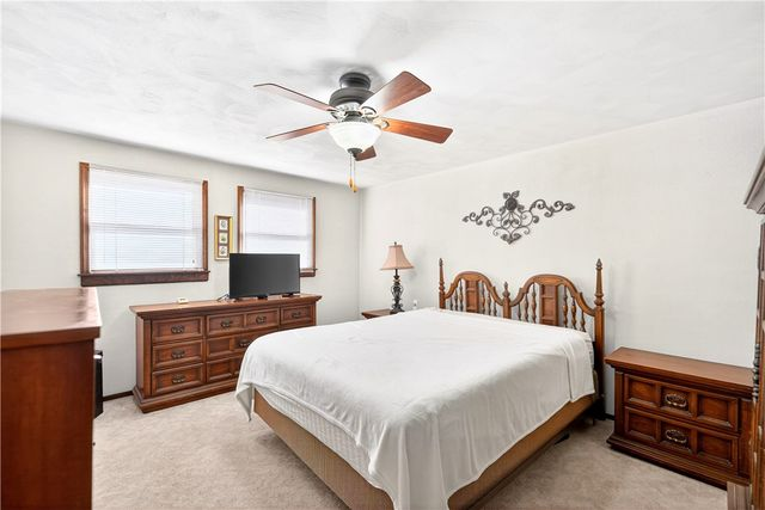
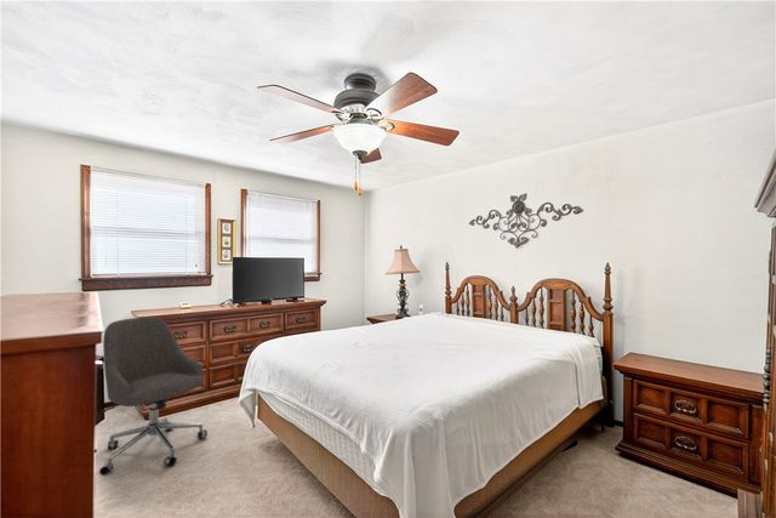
+ chair [98,315,209,477]
